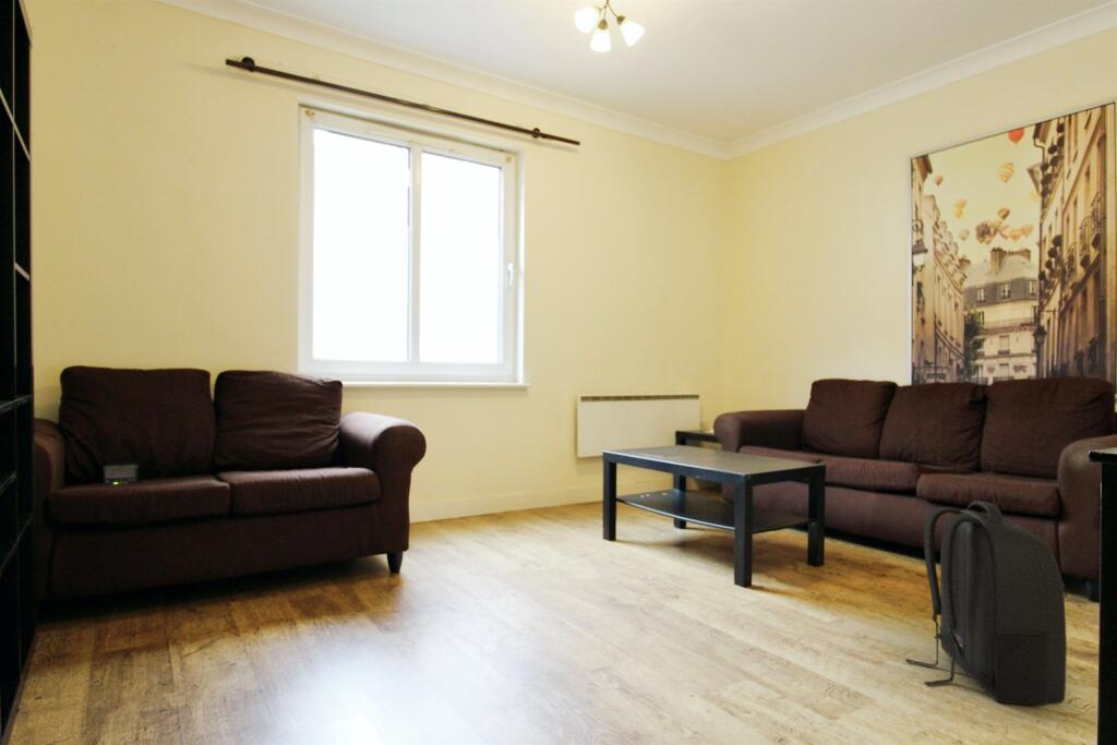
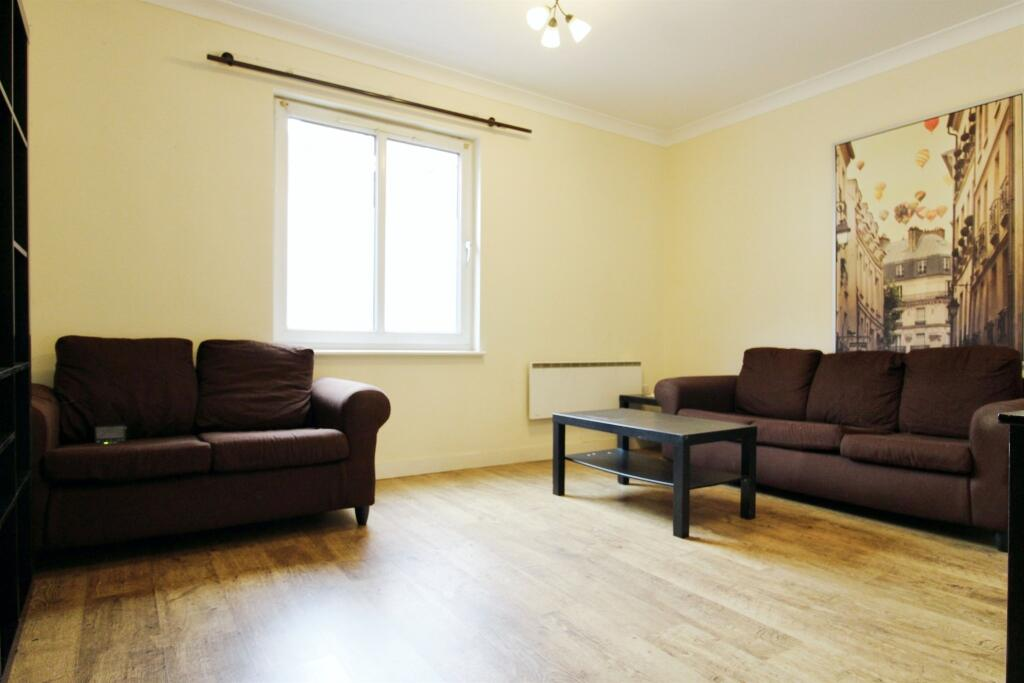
- backpack [904,500,1068,706]
